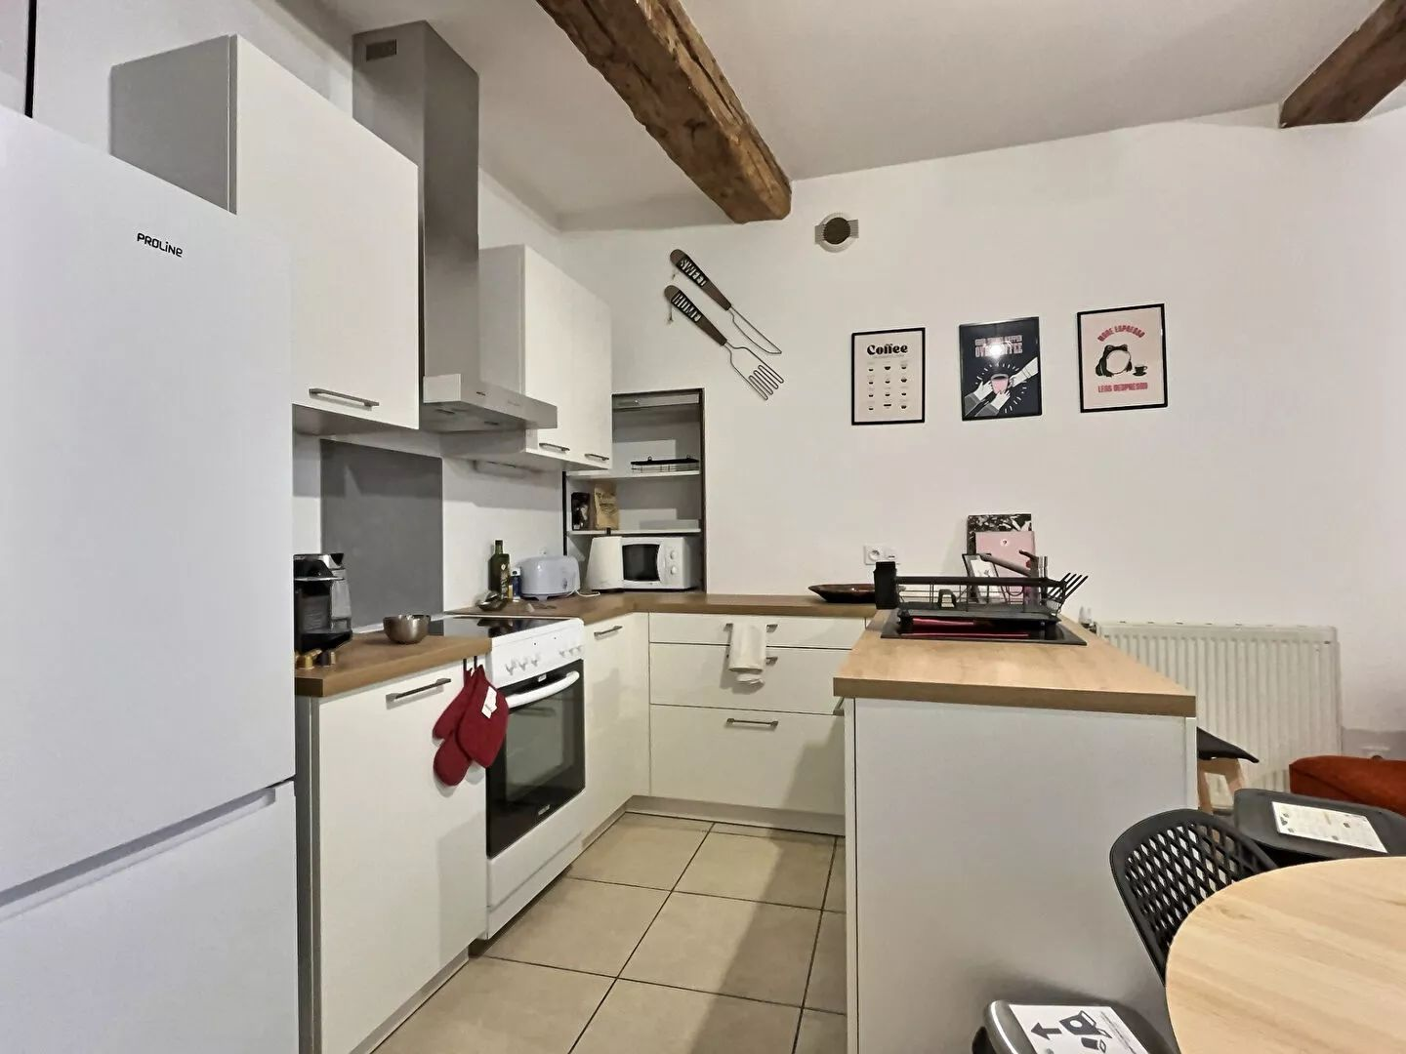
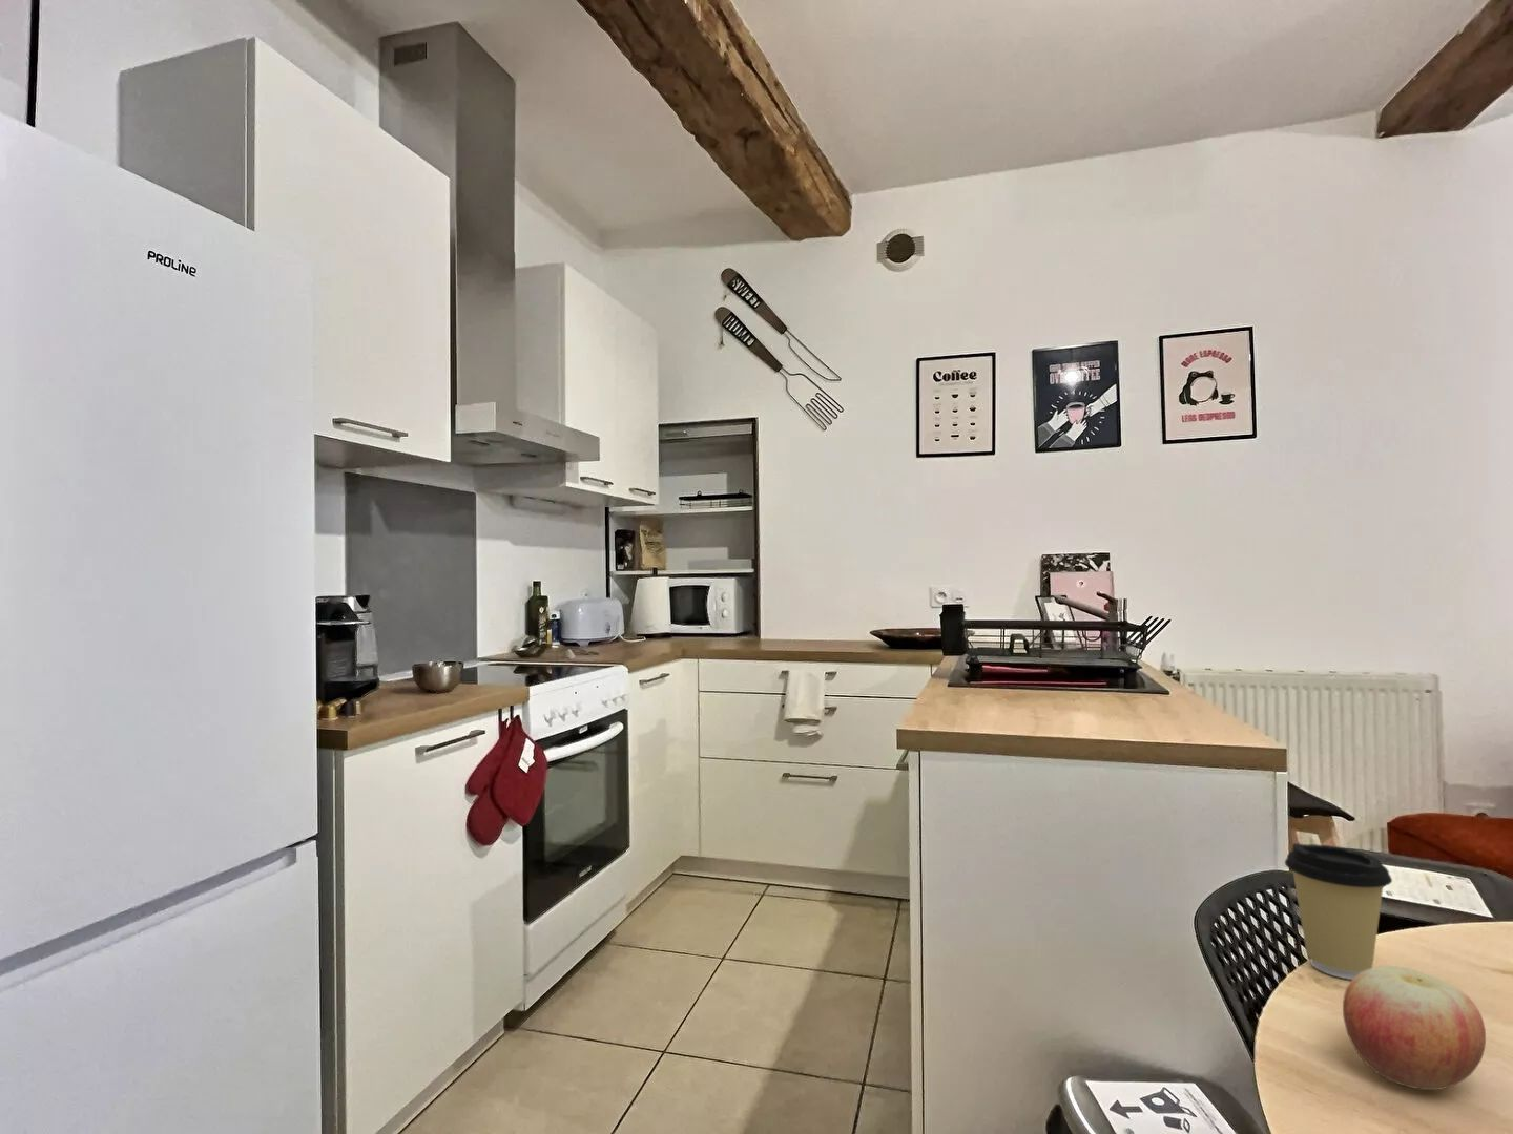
+ apple [1341,965,1487,1091]
+ coffee cup [1284,842,1393,980]
